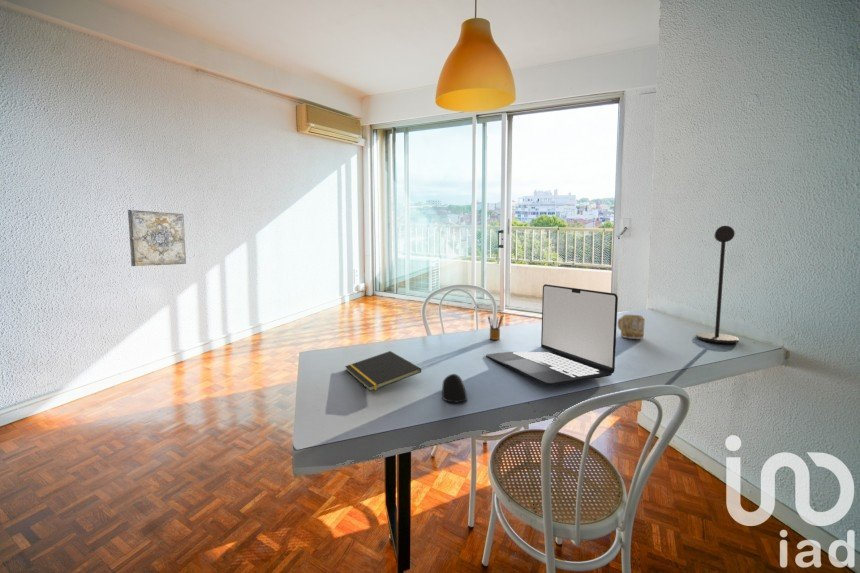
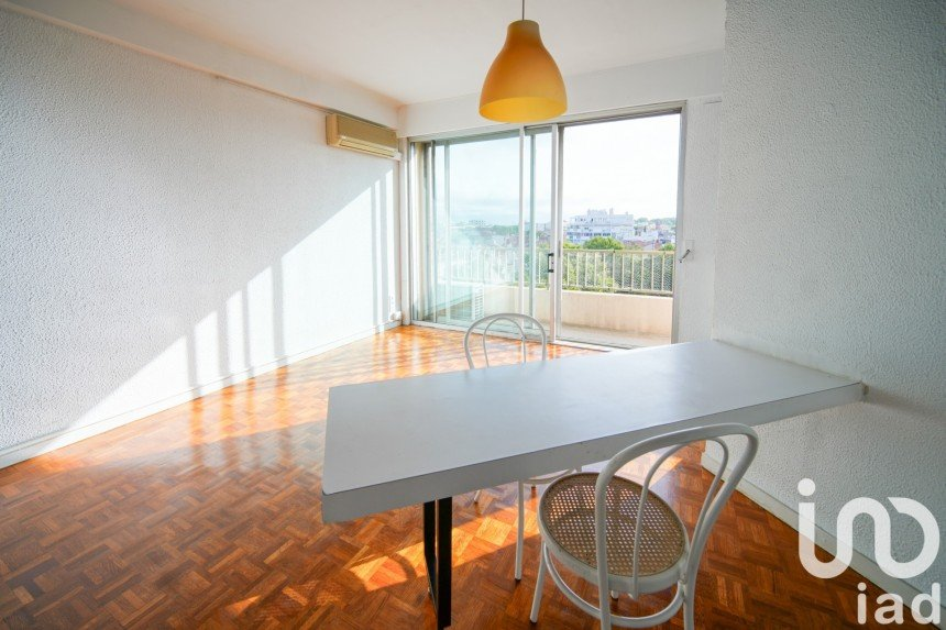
- desk lamp [695,225,740,344]
- mug [617,314,646,340]
- pencil box [487,313,505,341]
- notepad [344,350,422,392]
- wall art [127,209,187,267]
- computer mouse [441,373,468,403]
- laptop [485,283,619,386]
